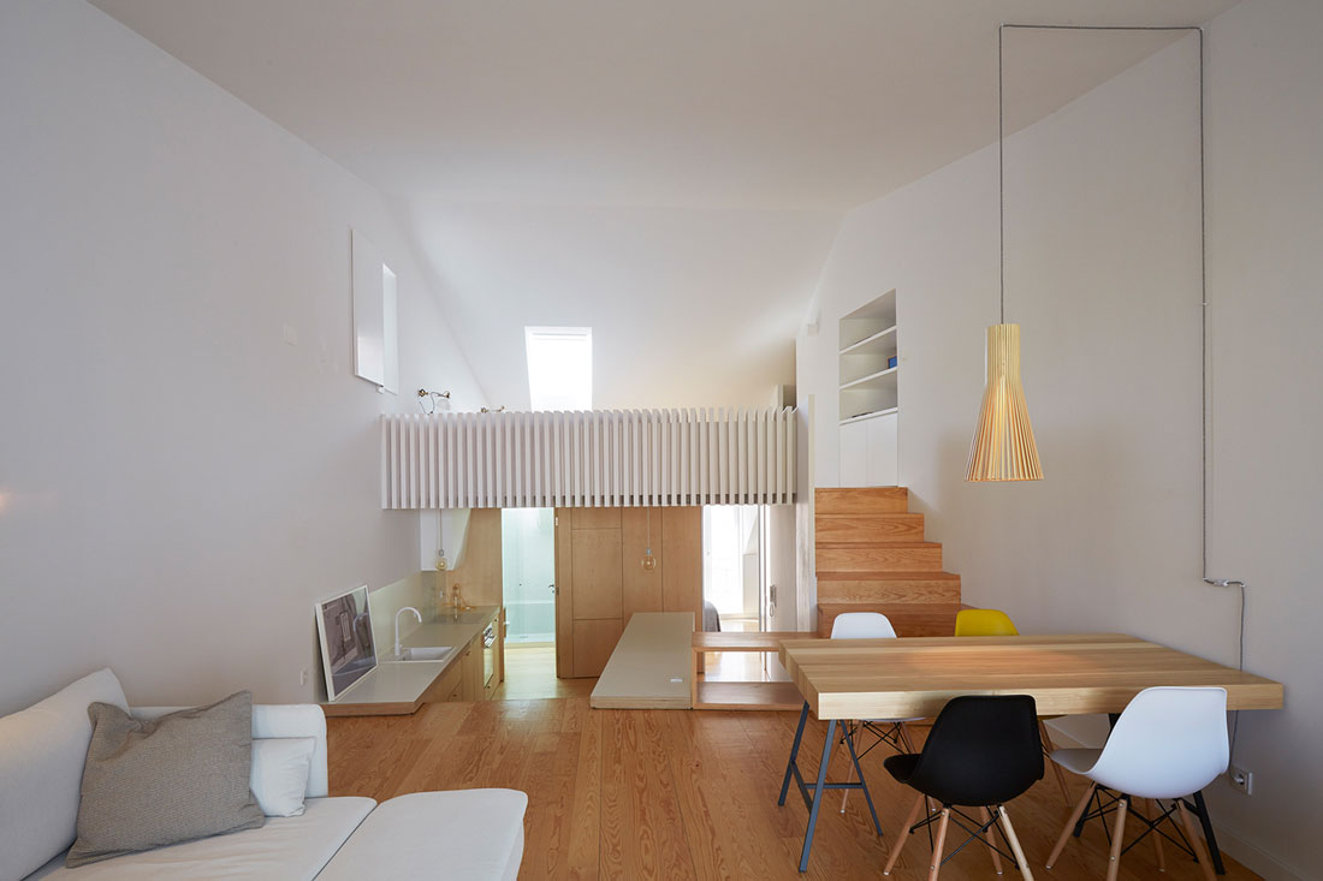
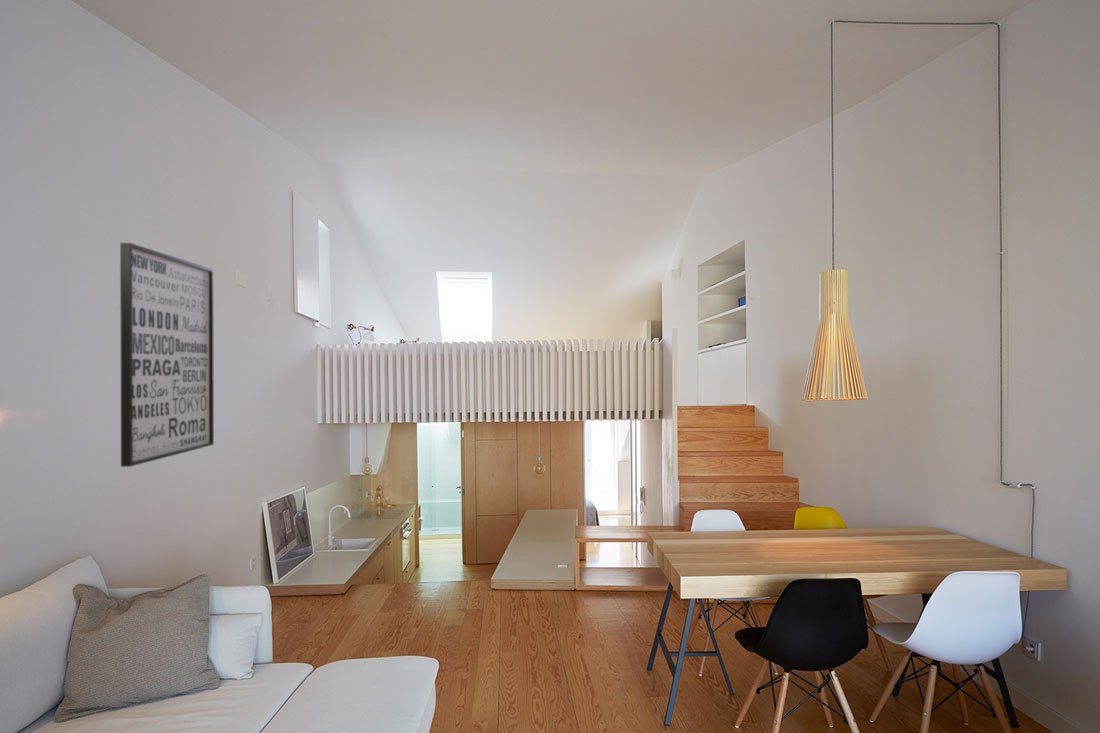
+ wall art [119,242,215,468]
